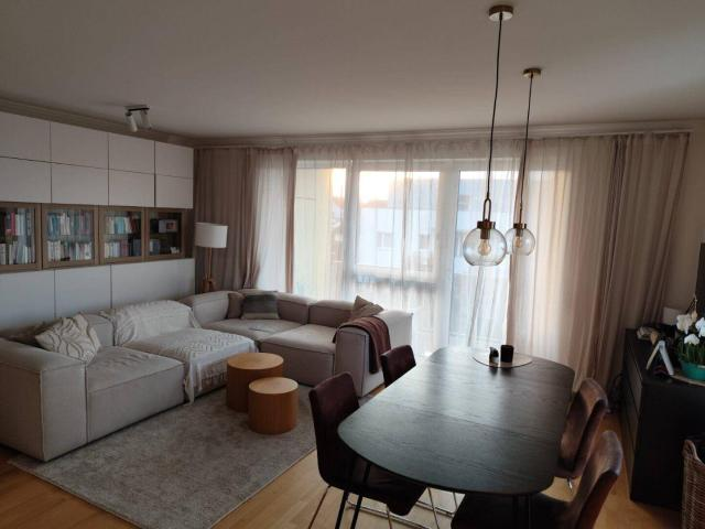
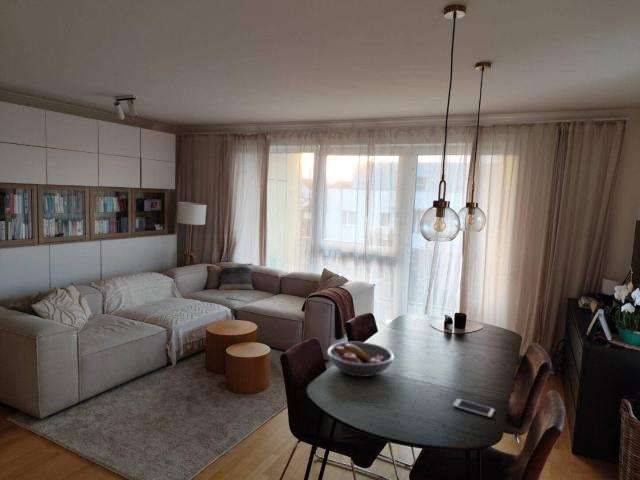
+ cell phone [452,398,496,418]
+ fruit bowl [326,341,396,378]
